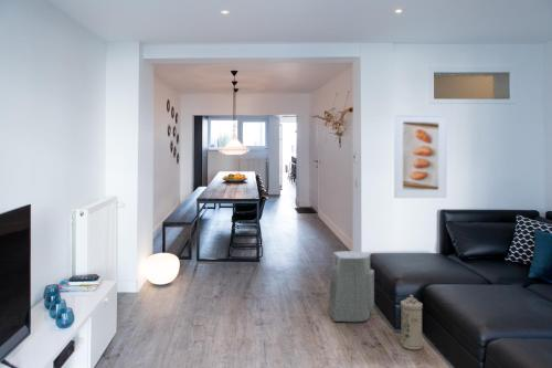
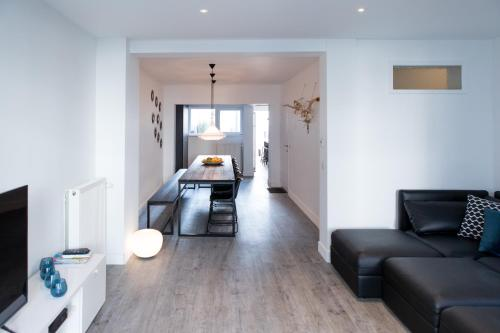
- water filter [400,294,424,350]
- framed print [393,113,448,199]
- fan [327,250,375,323]
